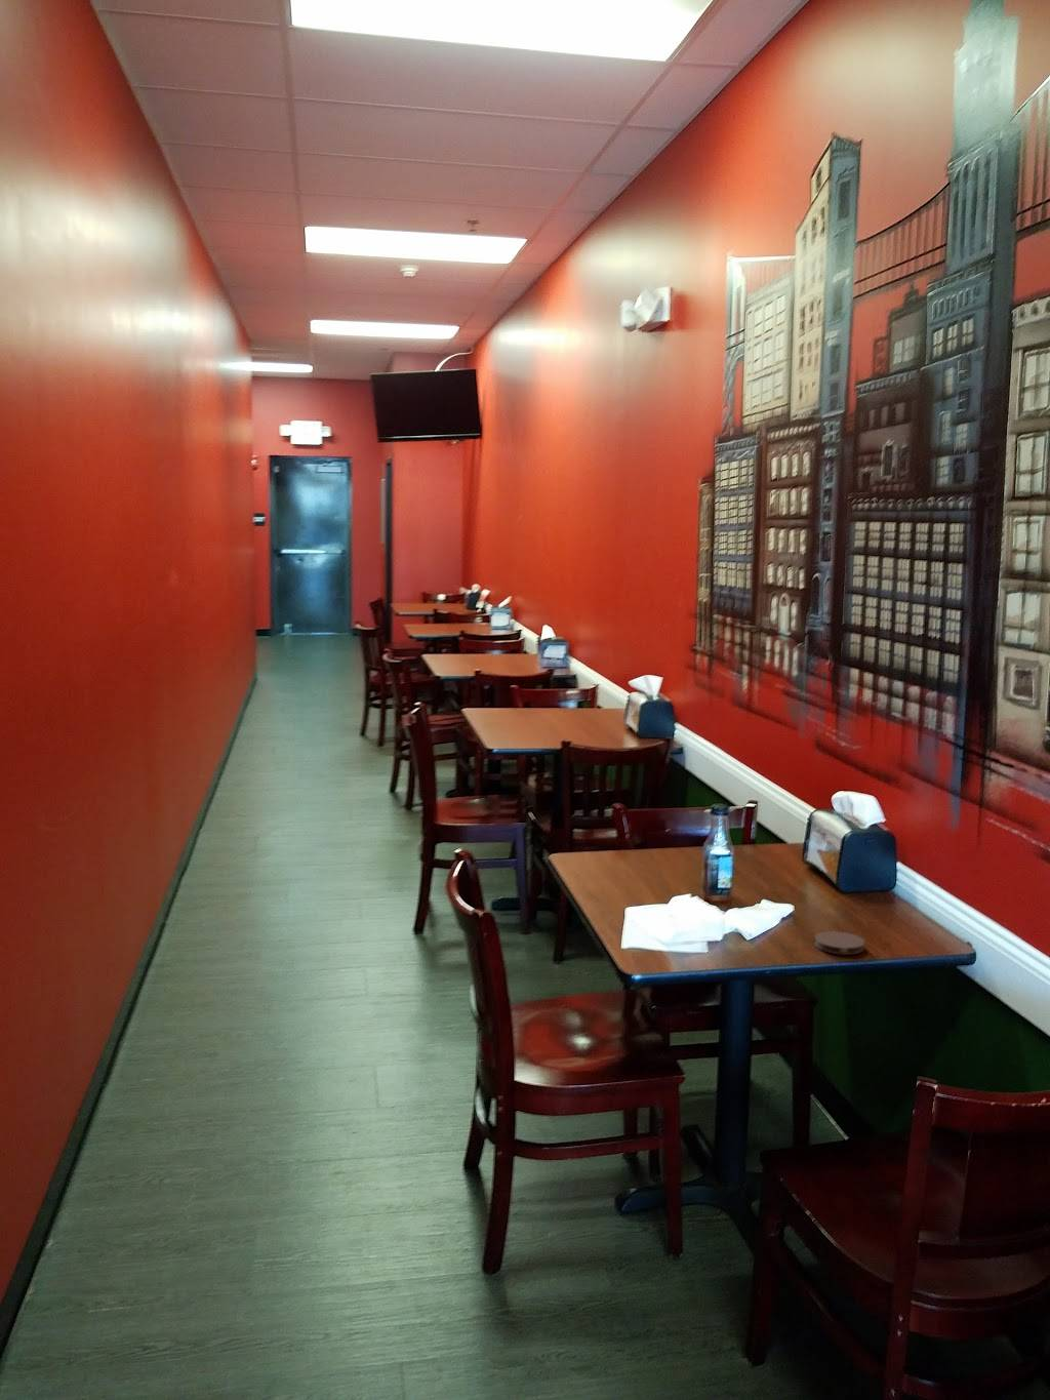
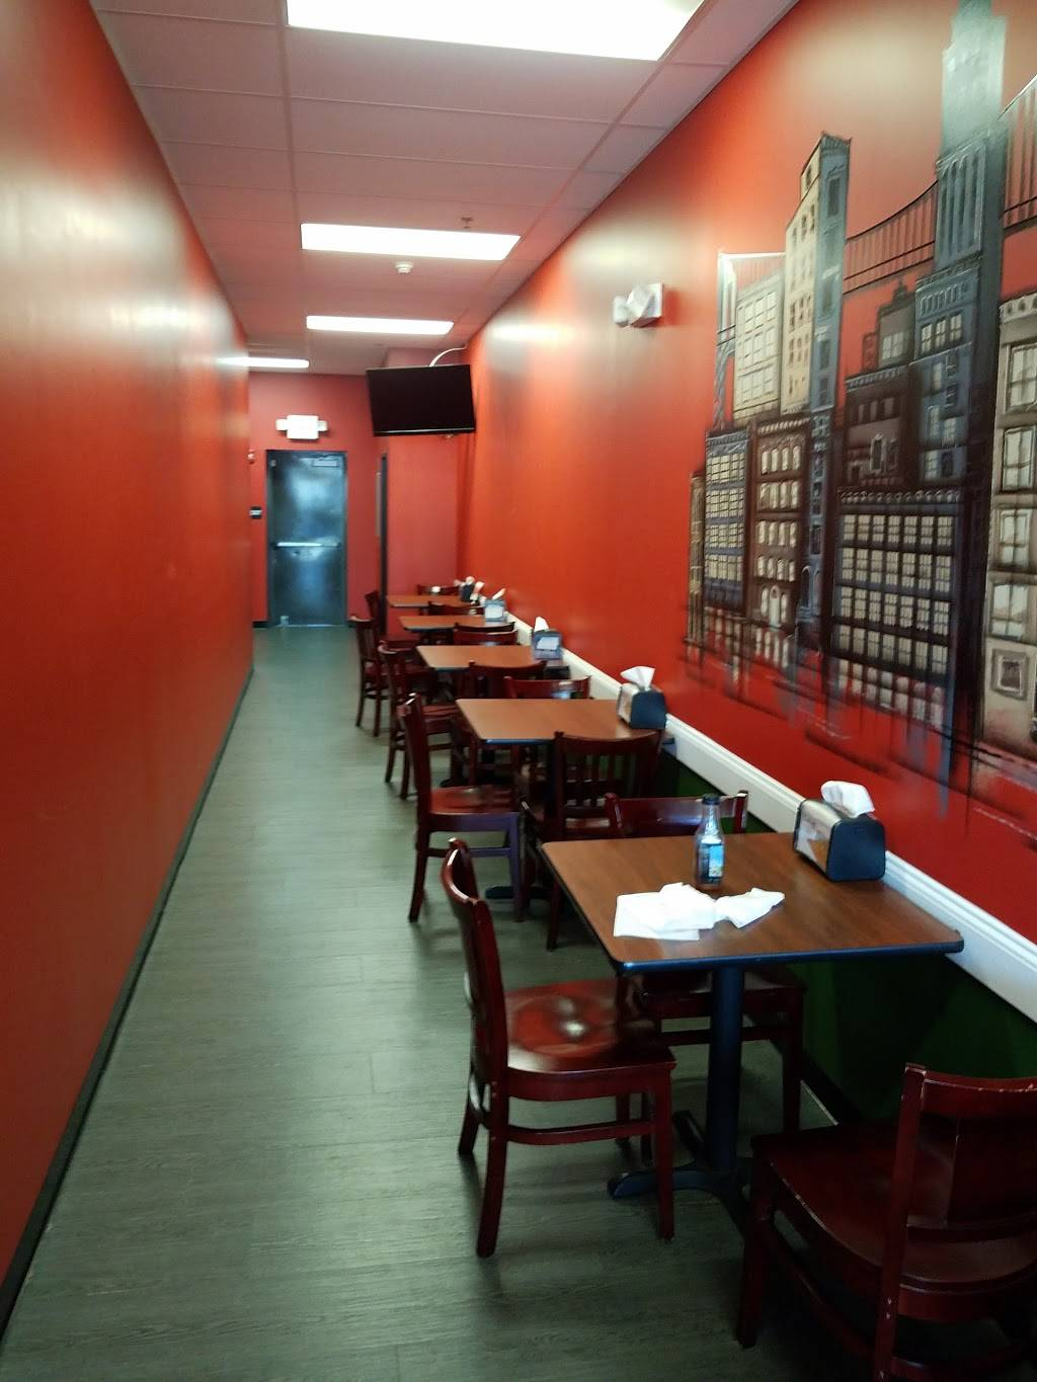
- coaster [813,930,866,955]
